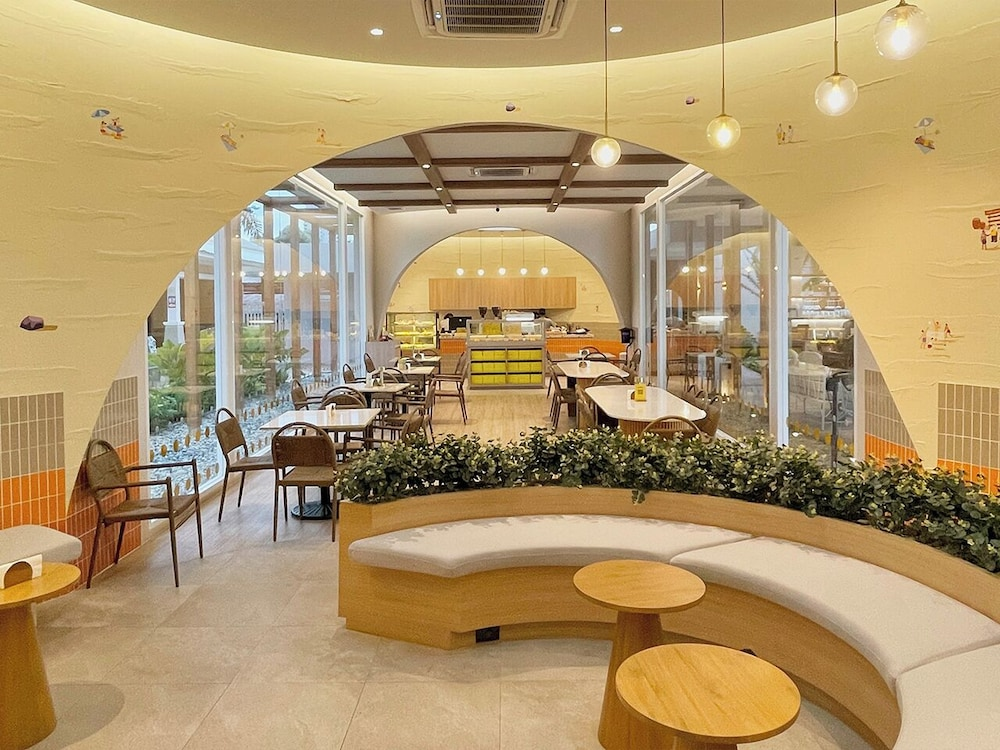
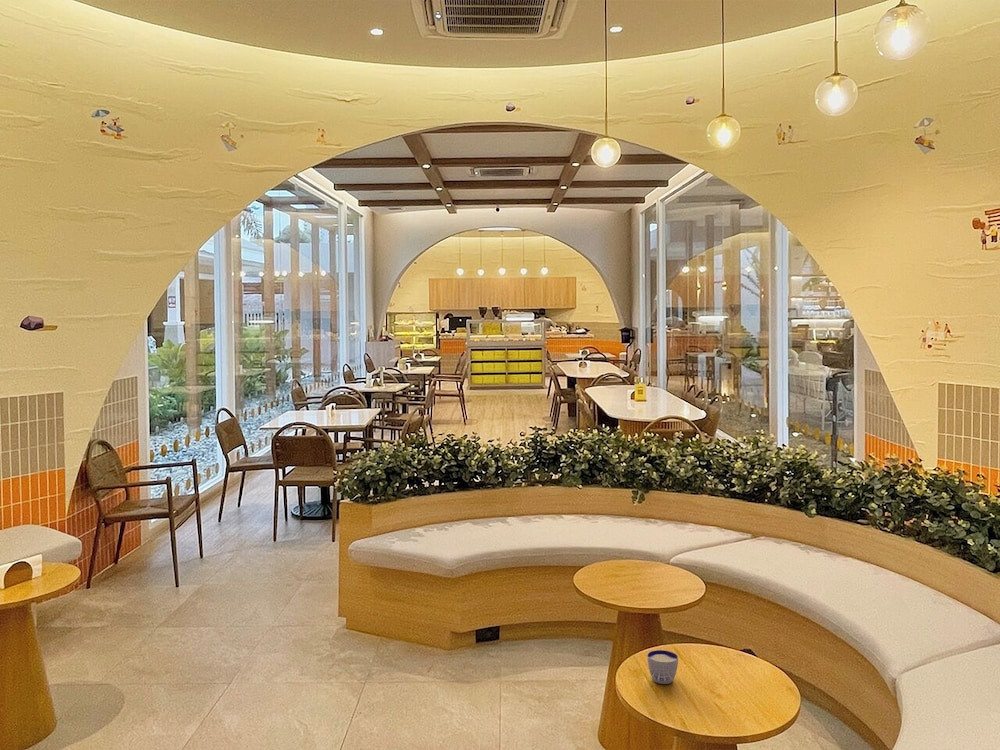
+ cup [646,649,679,685]
